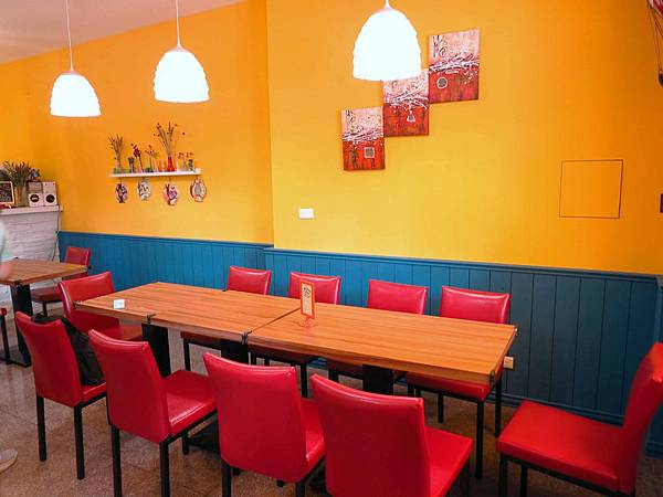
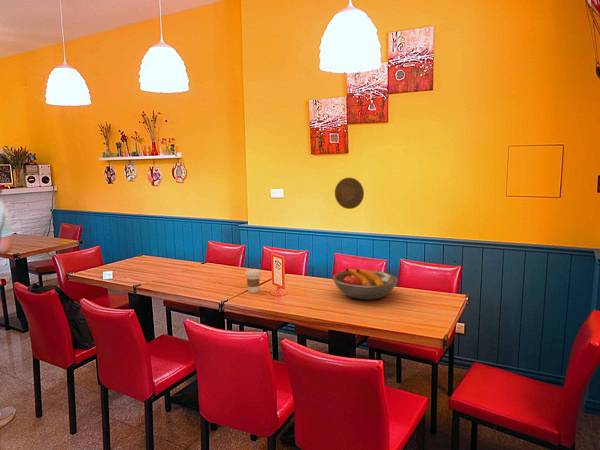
+ fruit bowl [332,267,399,300]
+ coffee cup [244,268,262,294]
+ decorative plate [334,177,365,210]
